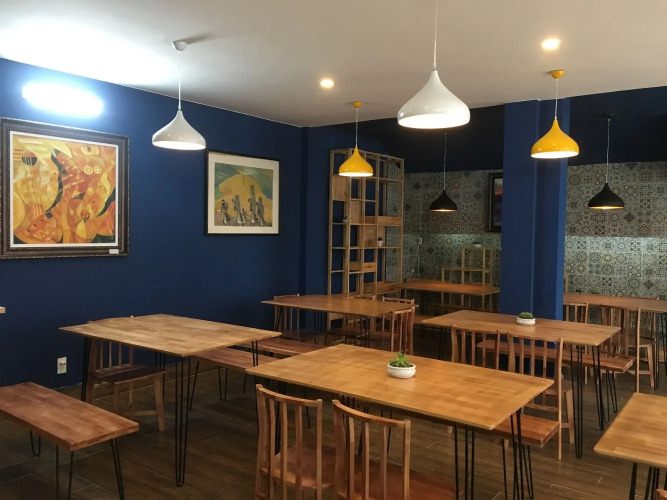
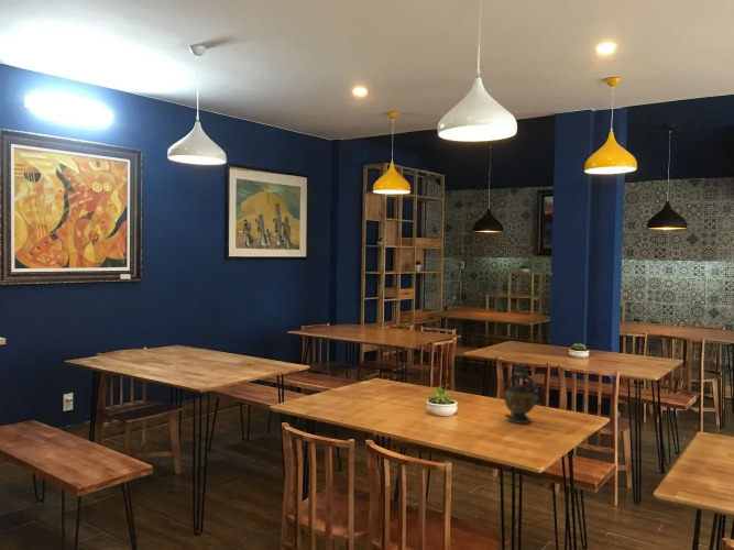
+ teapot [503,362,539,425]
